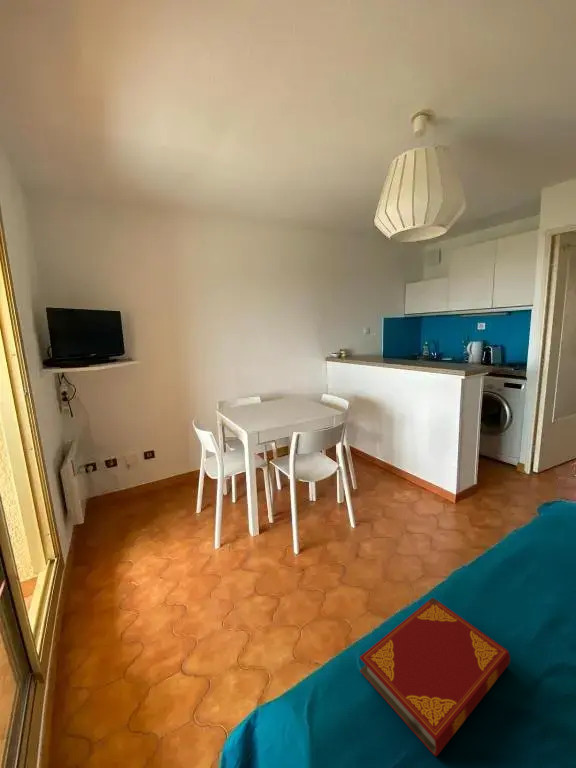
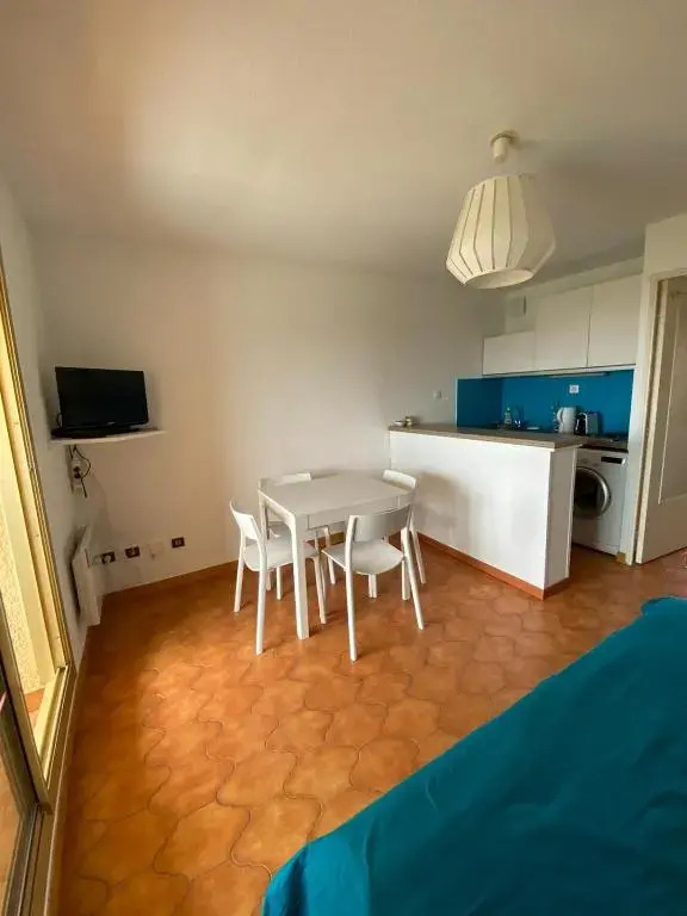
- hardback book [359,597,511,757]
